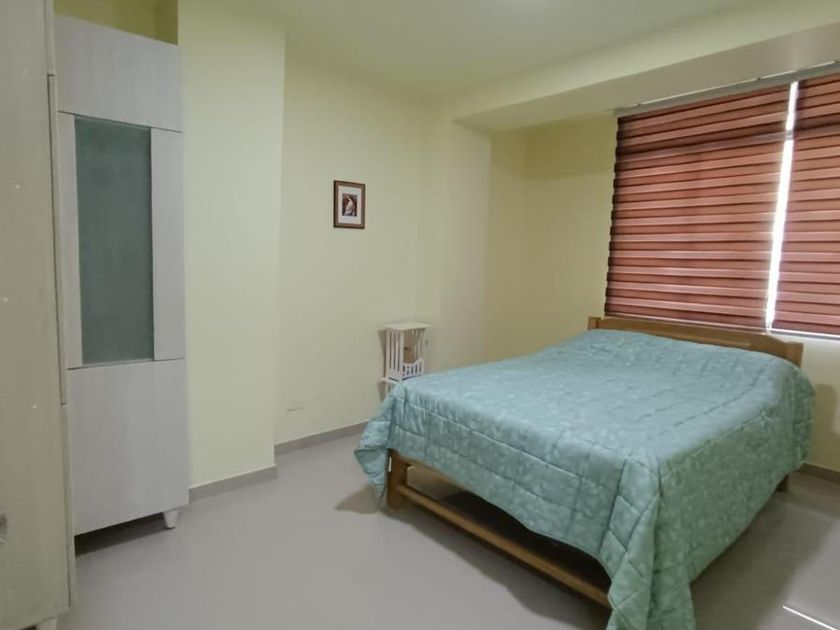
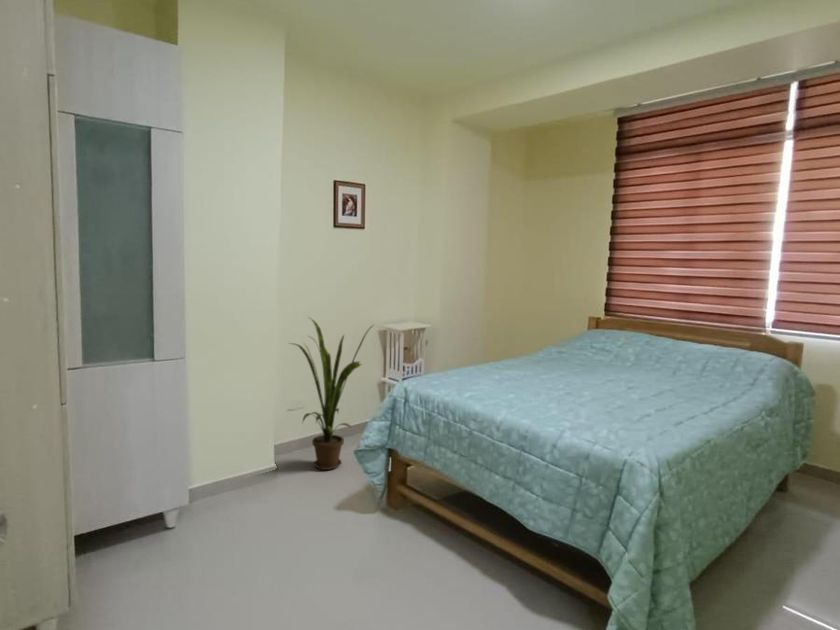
+ house plant [288,316,375,471]
